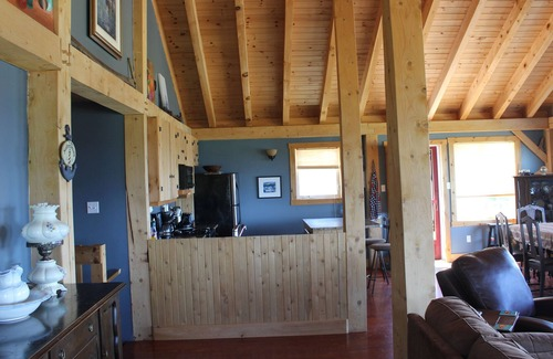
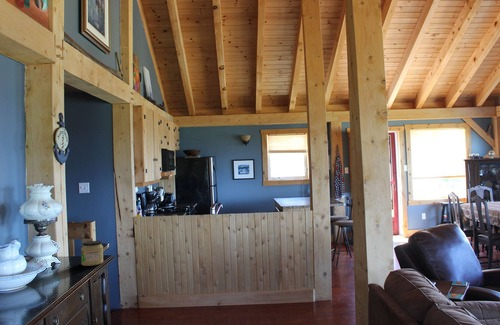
+ jar [80,240,104,267]
